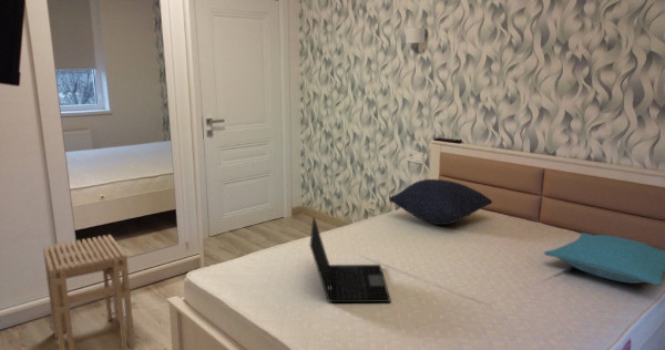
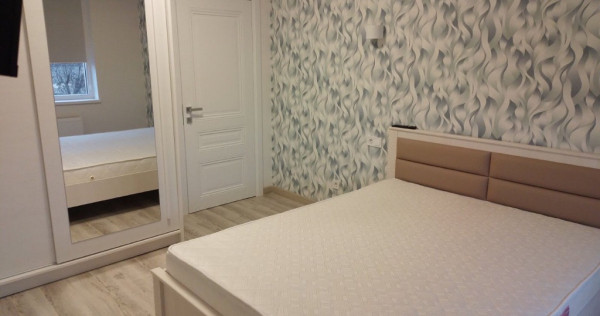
- pillow [543,231,665,287]
- laptop [309,216,392,303]
- pillow [388,178,493,226]
- stool [42,234,136,350]
